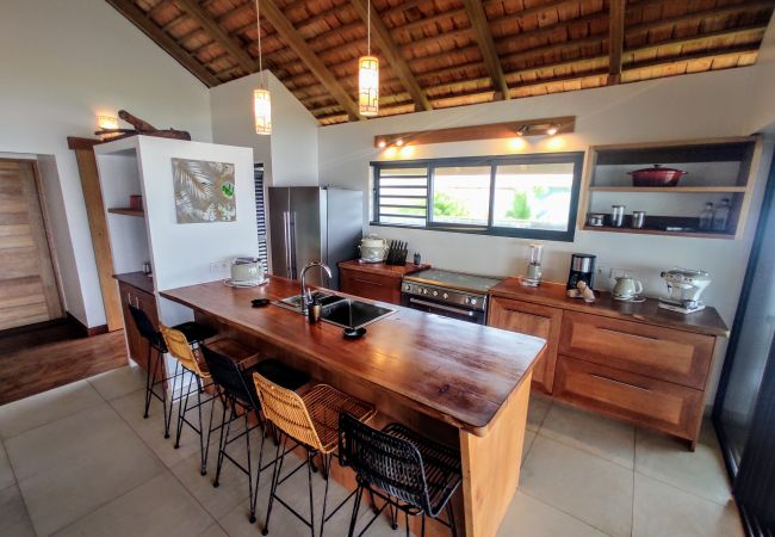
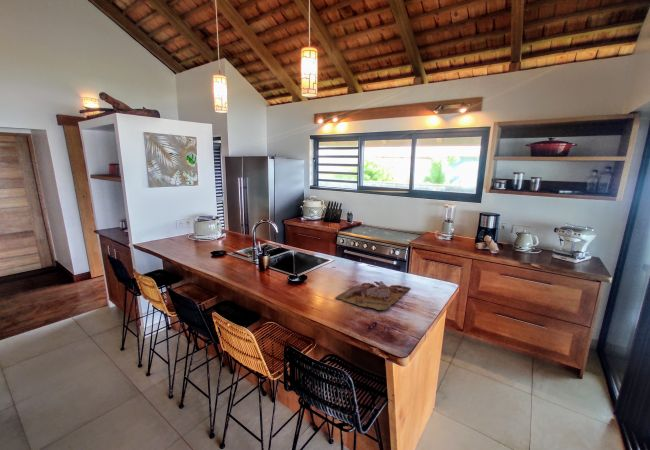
+ cutting board [335,280,411,311]
